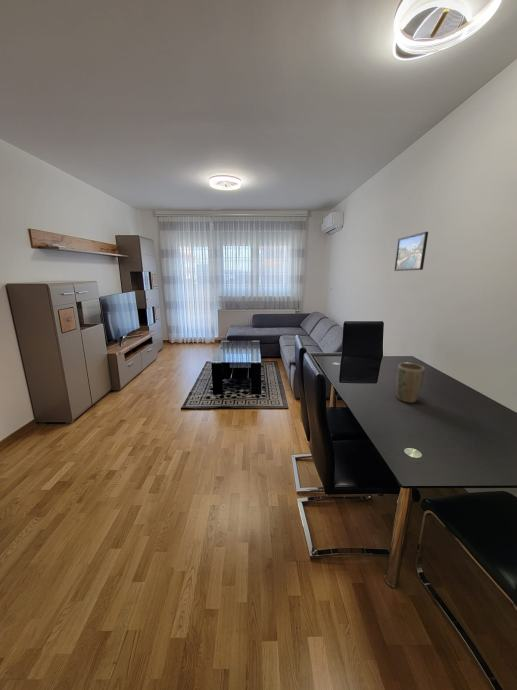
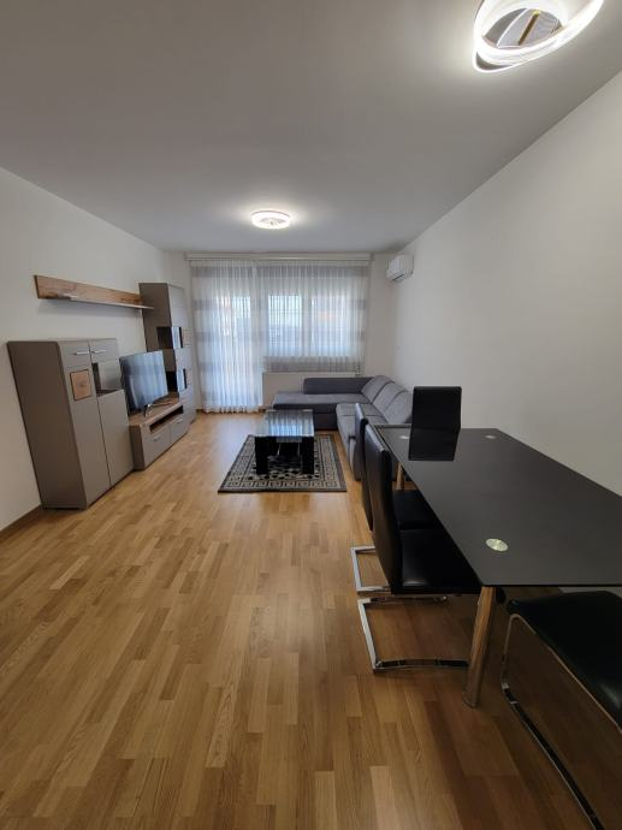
- plant pot [395,362,425,404]
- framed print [393,231,429,272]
